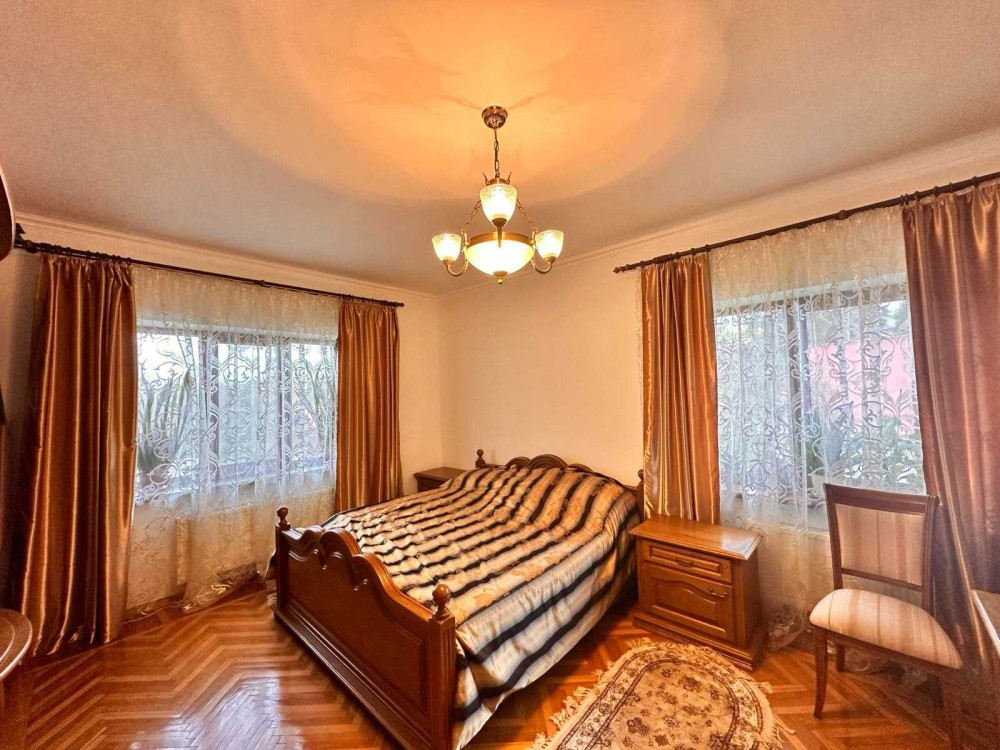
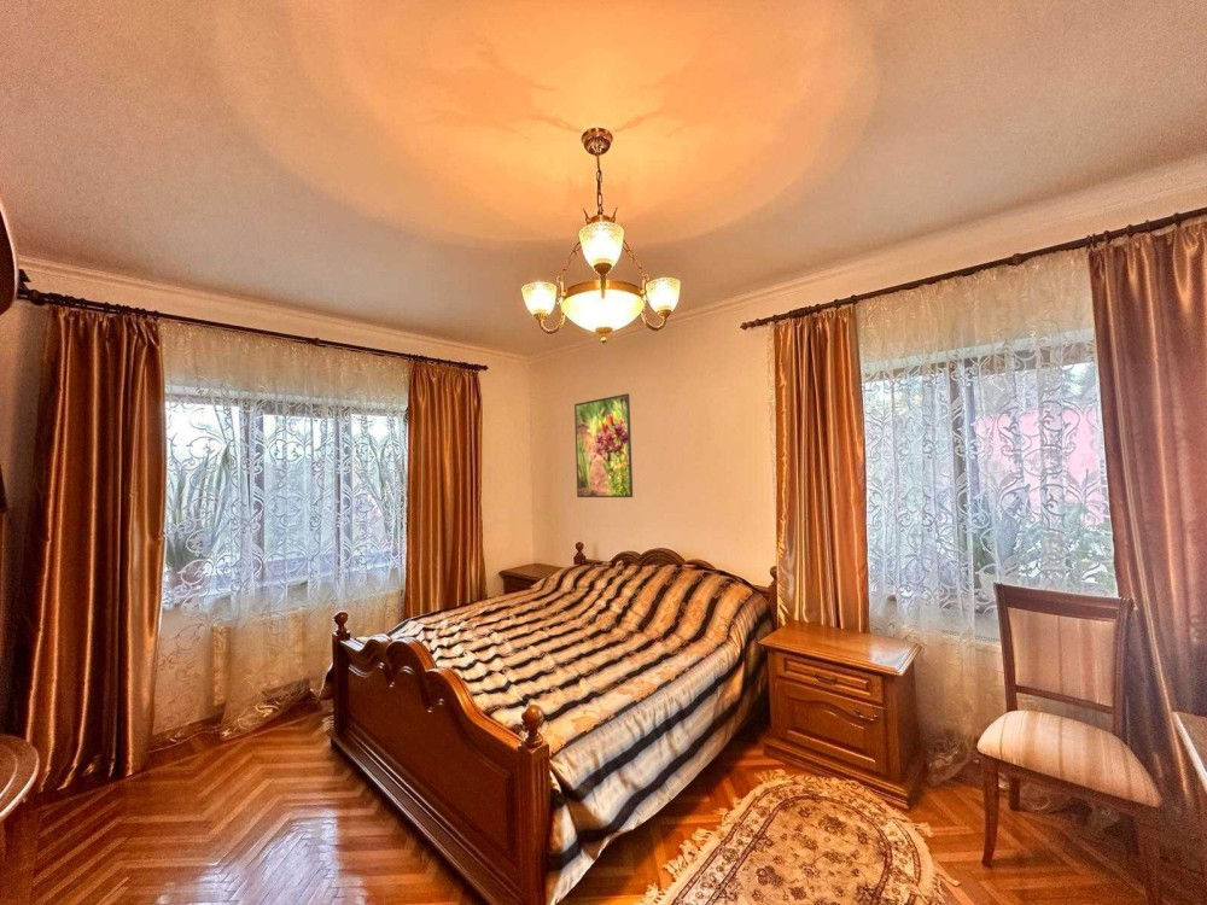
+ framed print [573,392,634,498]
